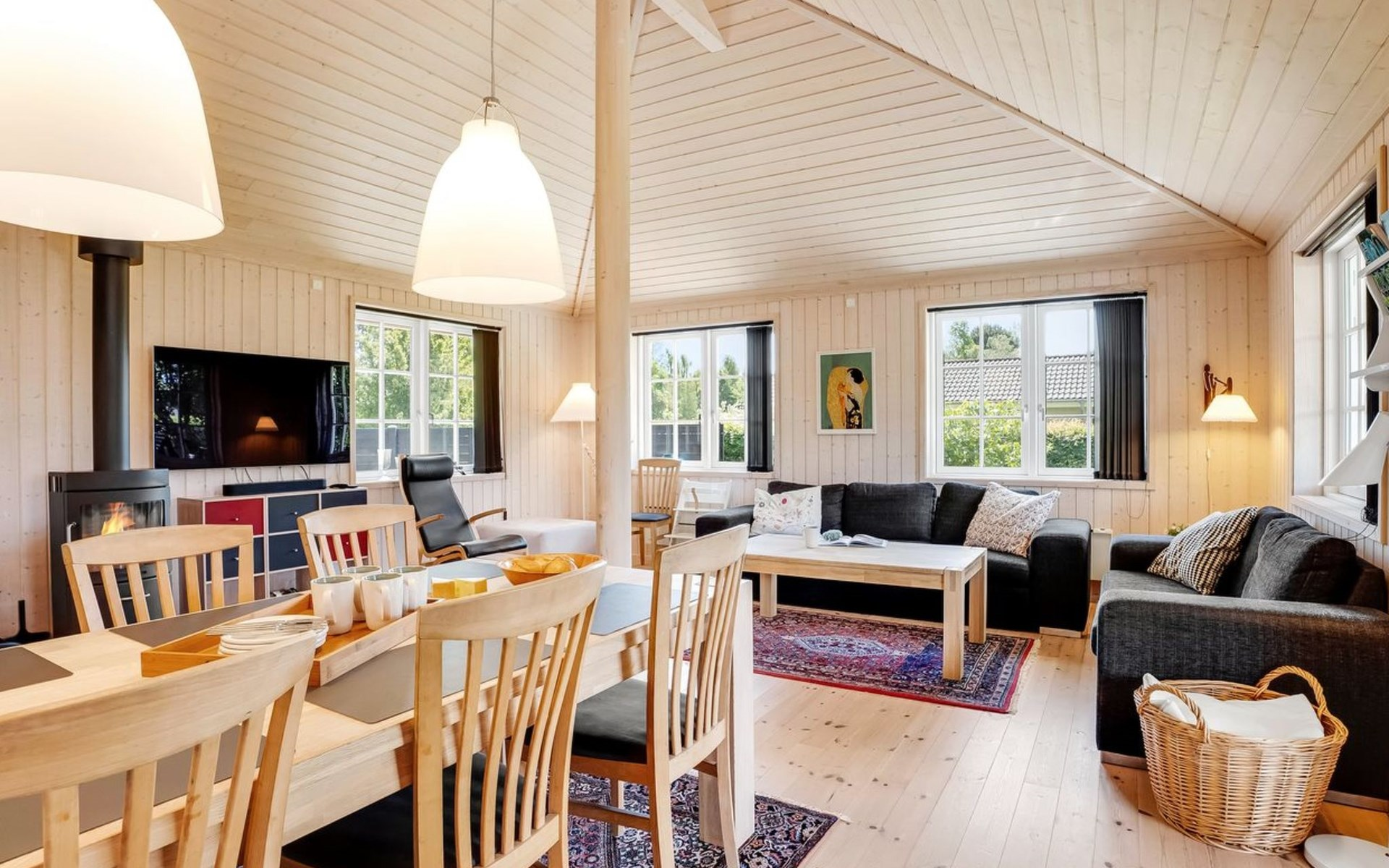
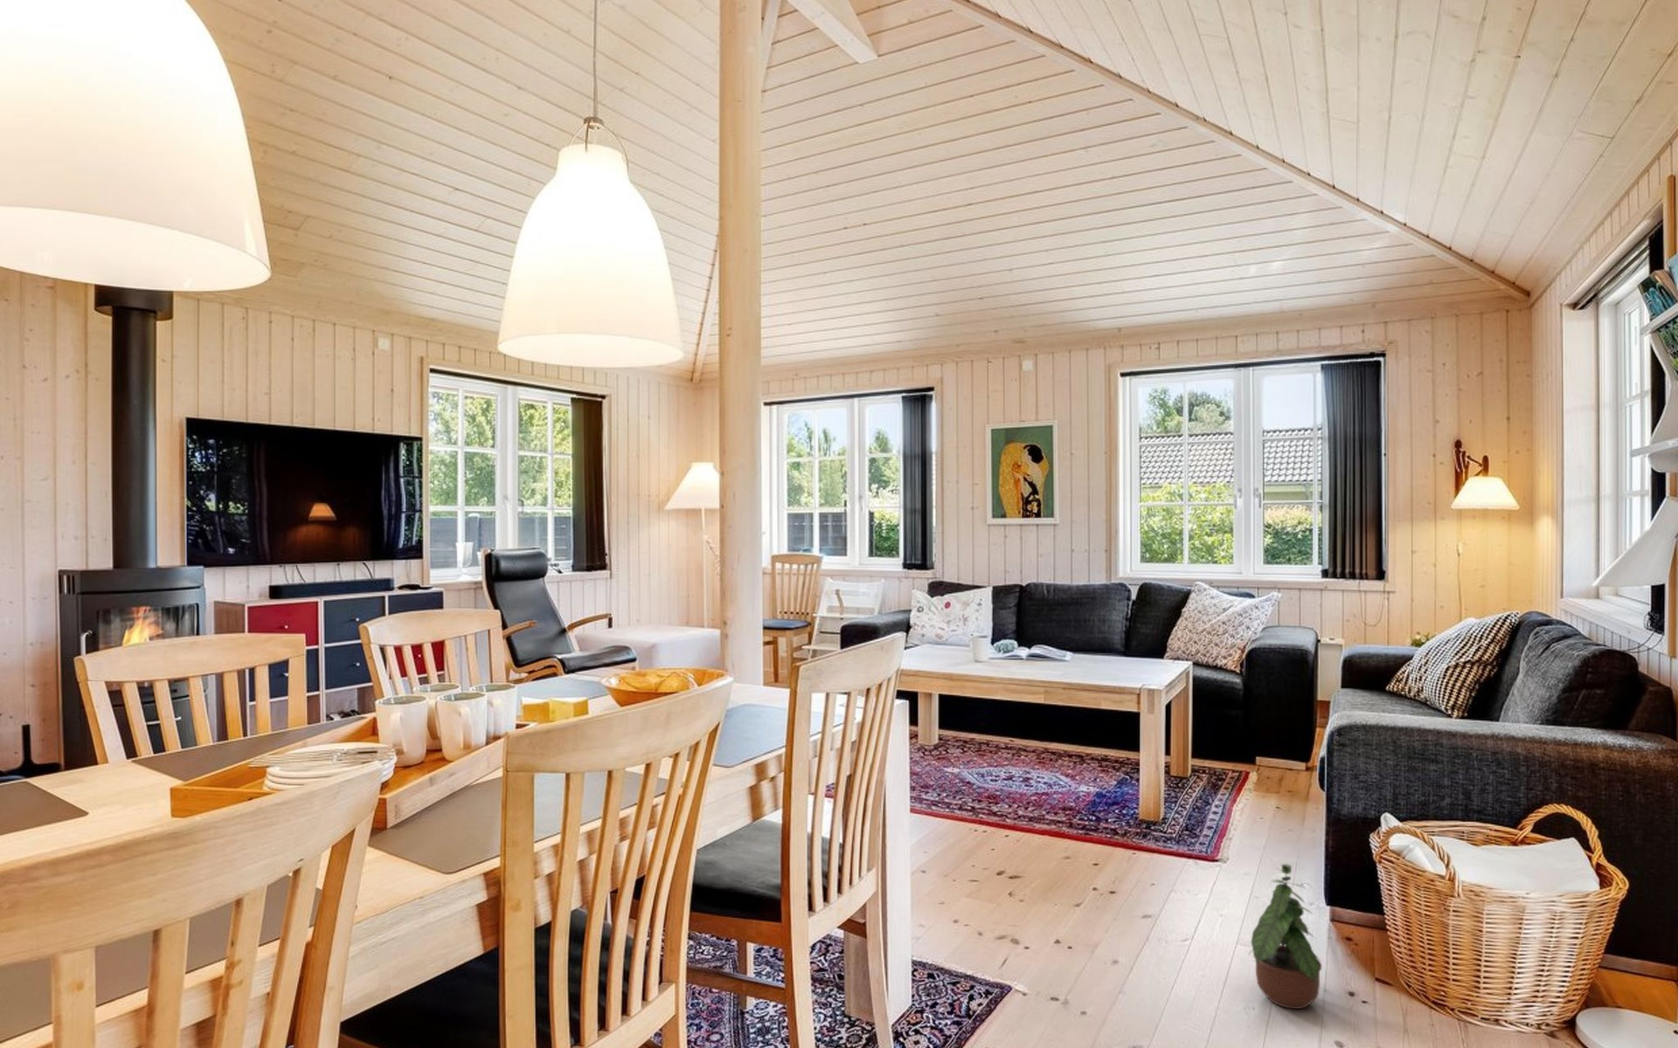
+ potted plant [1247,862,1323,1009]
